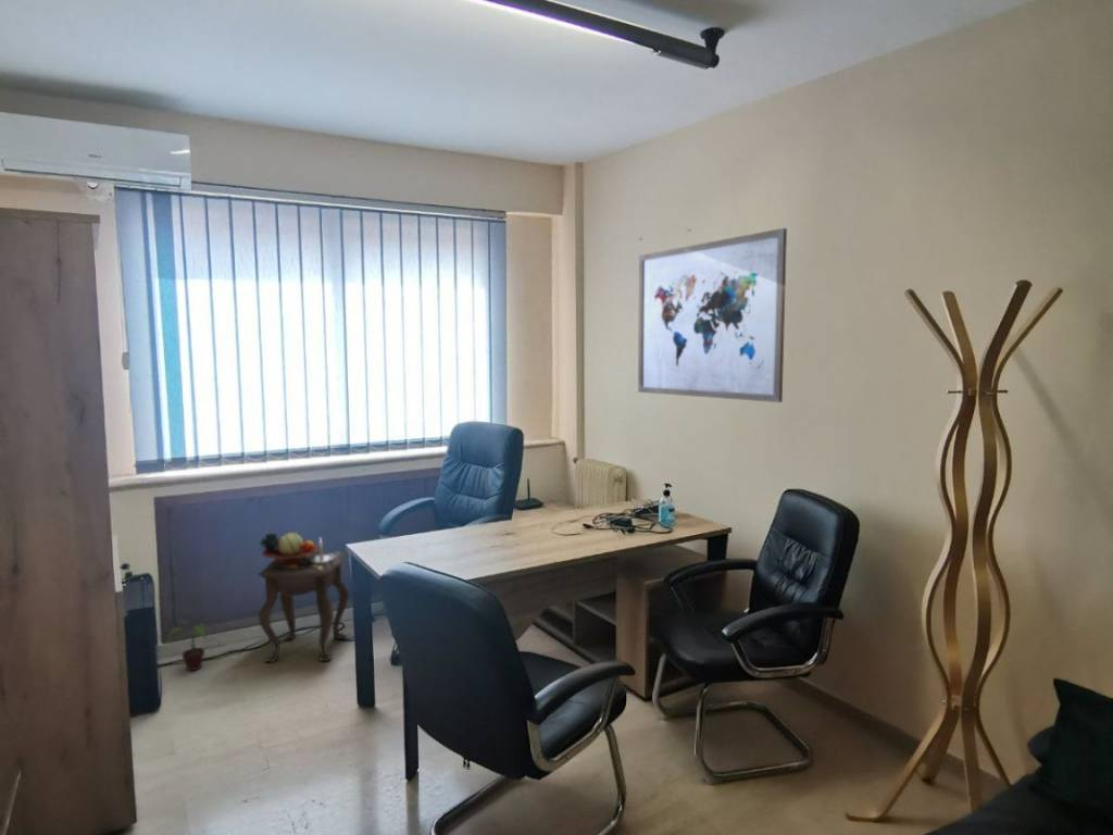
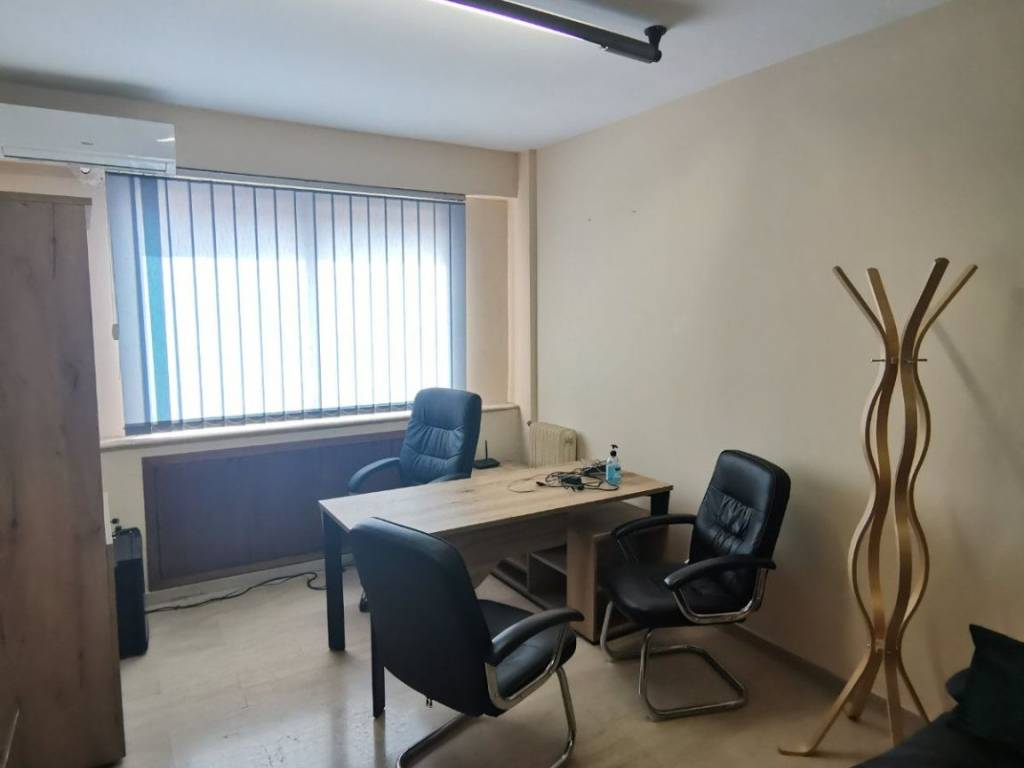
- potted plant [167,619,210,672]
- wall art [637,227,788,403]
- side table [257,532,350,663]
